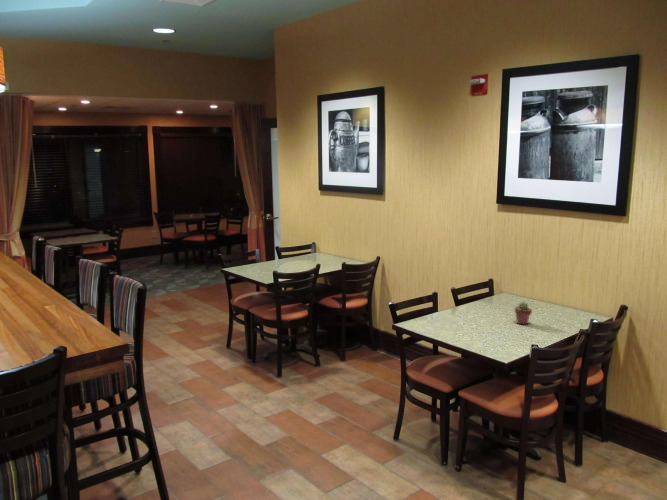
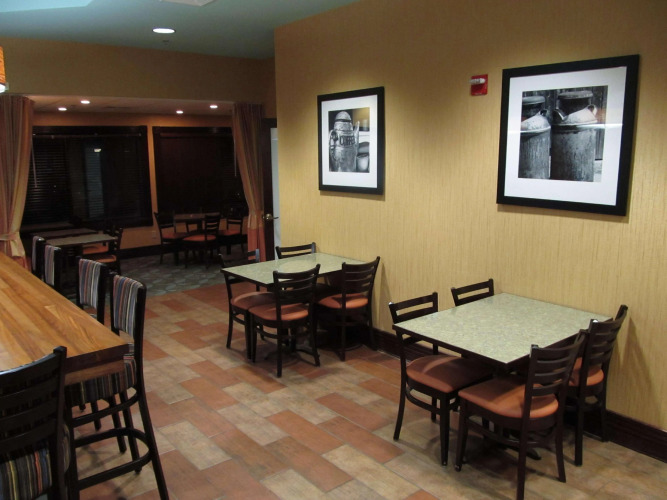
- potted succulent [514,301,533,325]
